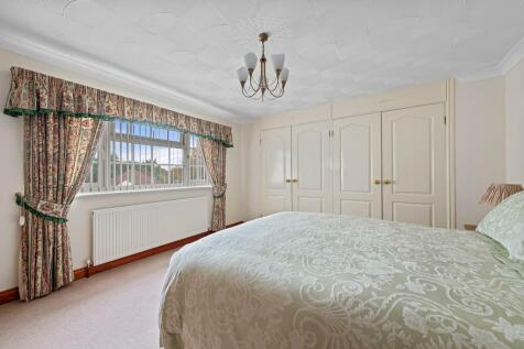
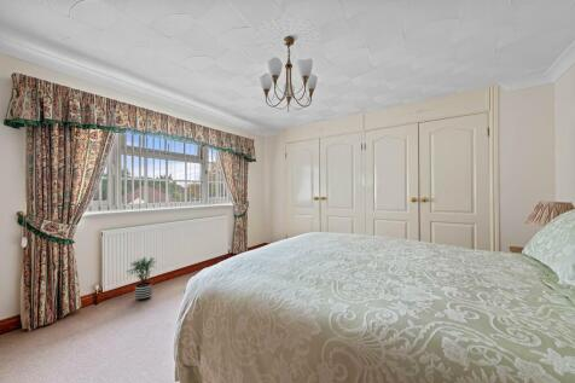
+ potted plant [126,256,156,302]
